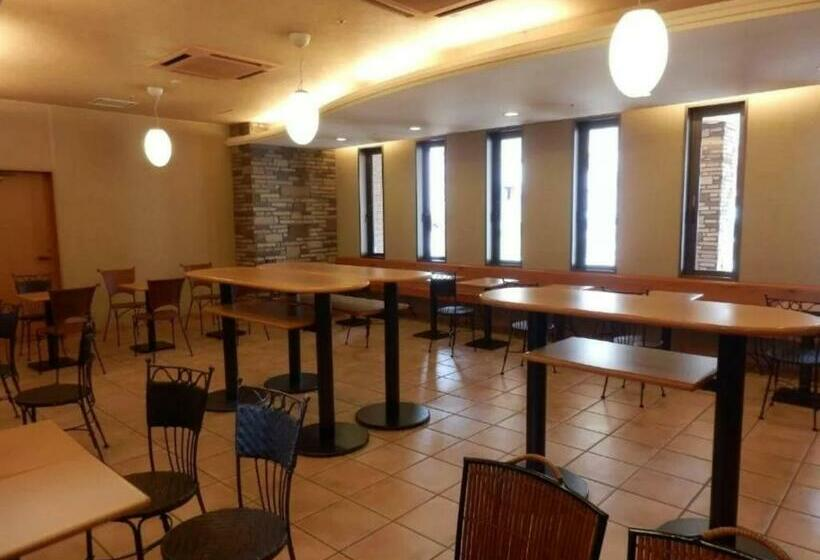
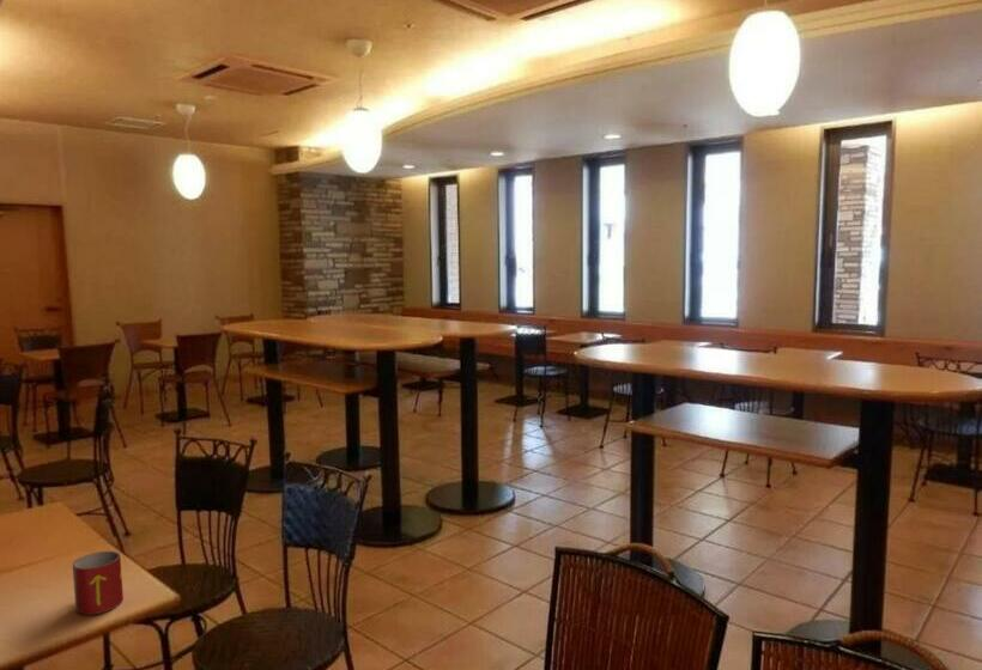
+ mug [72,550,125,616]
